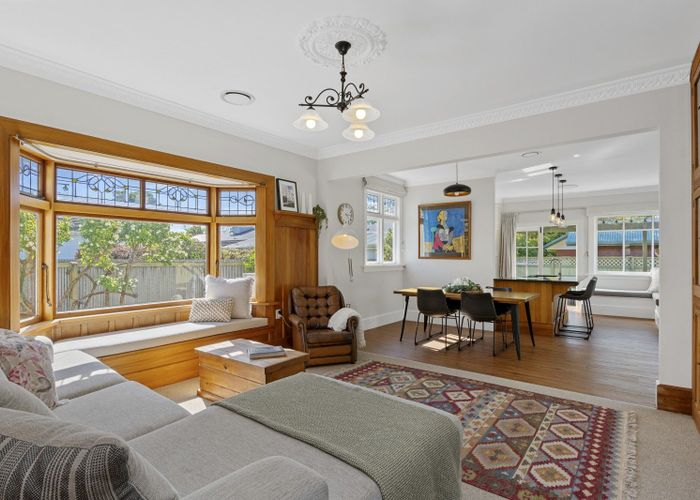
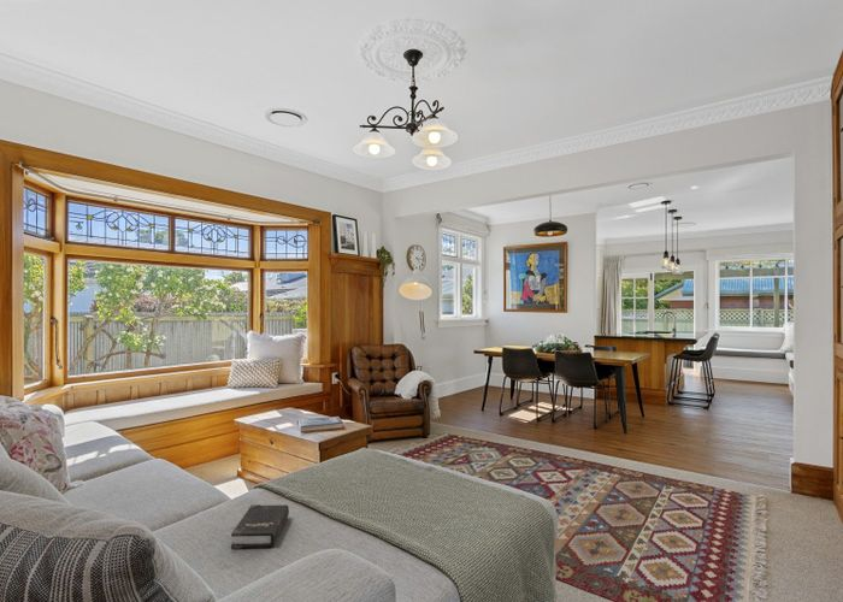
+ hardback book [230,503,290,550]
